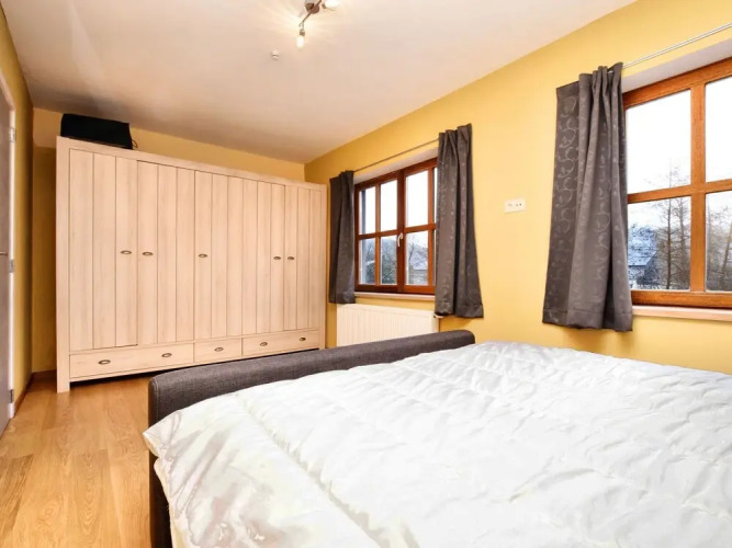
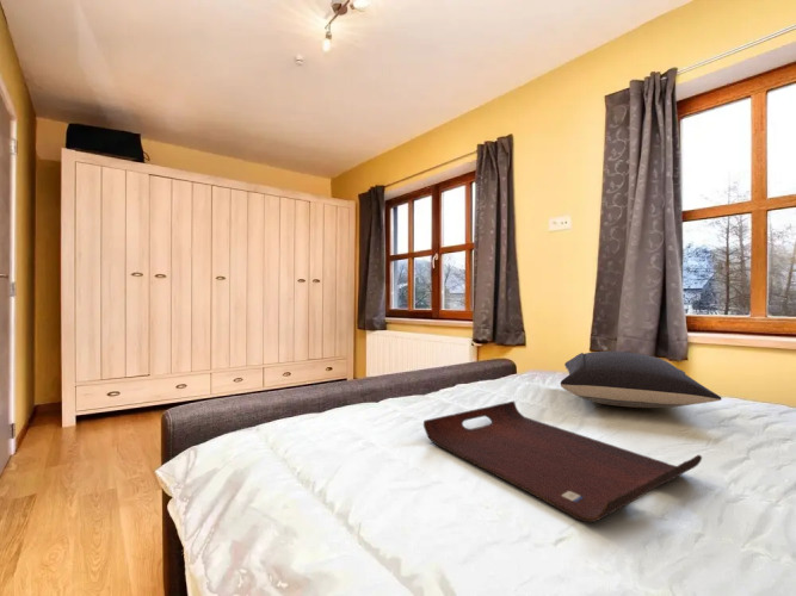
+ pillow [560,350,722,409]
+ serving tray [422,401,703,523]
